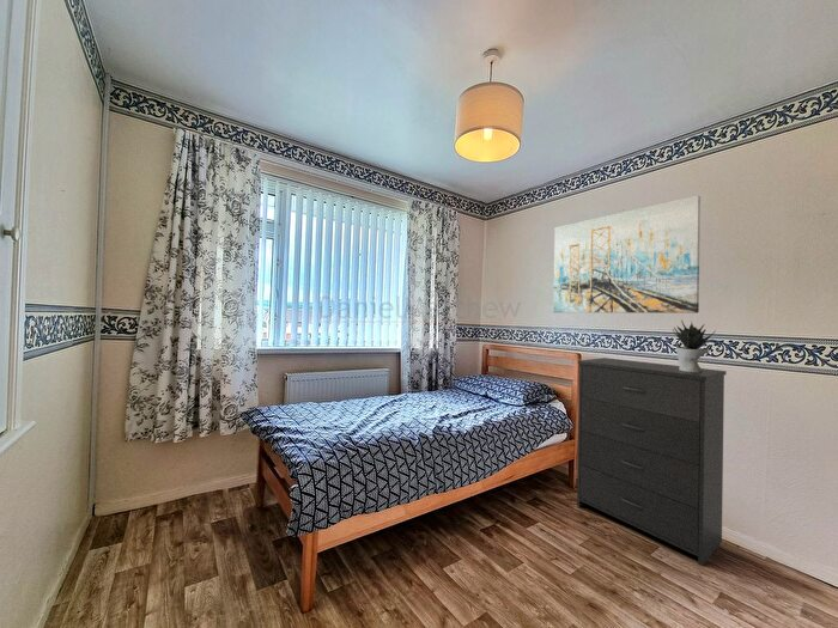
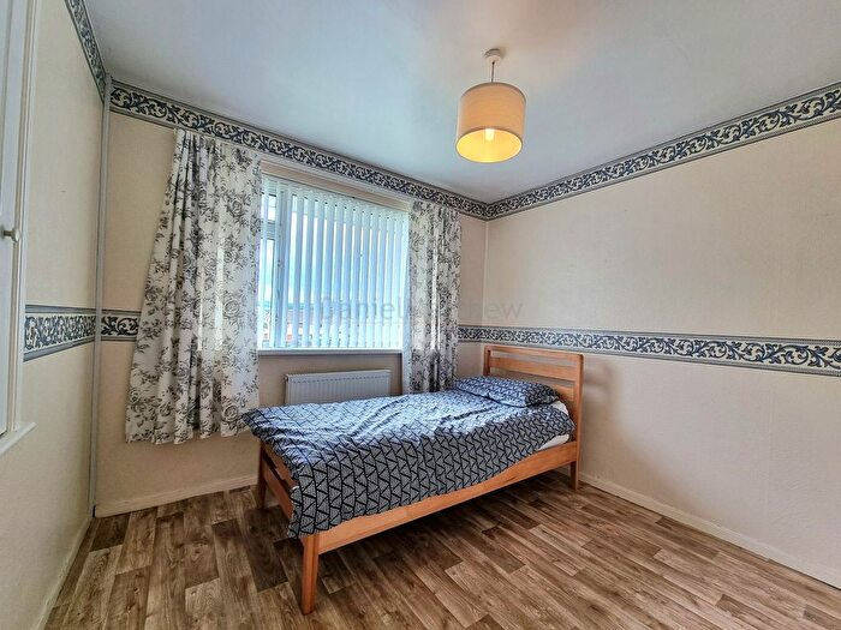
- wall art [552,194,702,315]
- dresser [576,356,728,567]
- potted plant [672,319,717,372]
